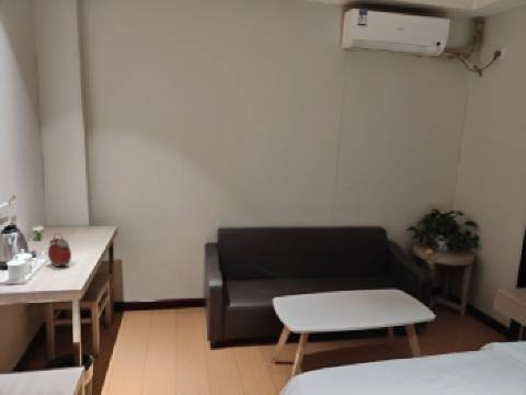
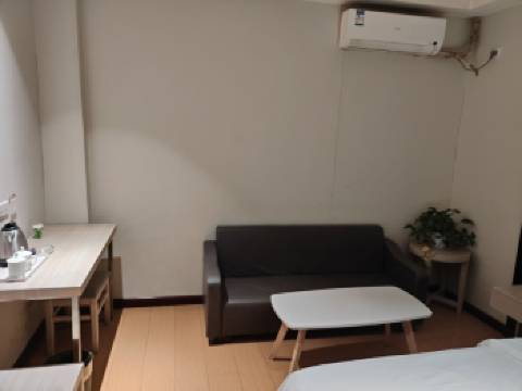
- alarm clock [47,232,72,268]
